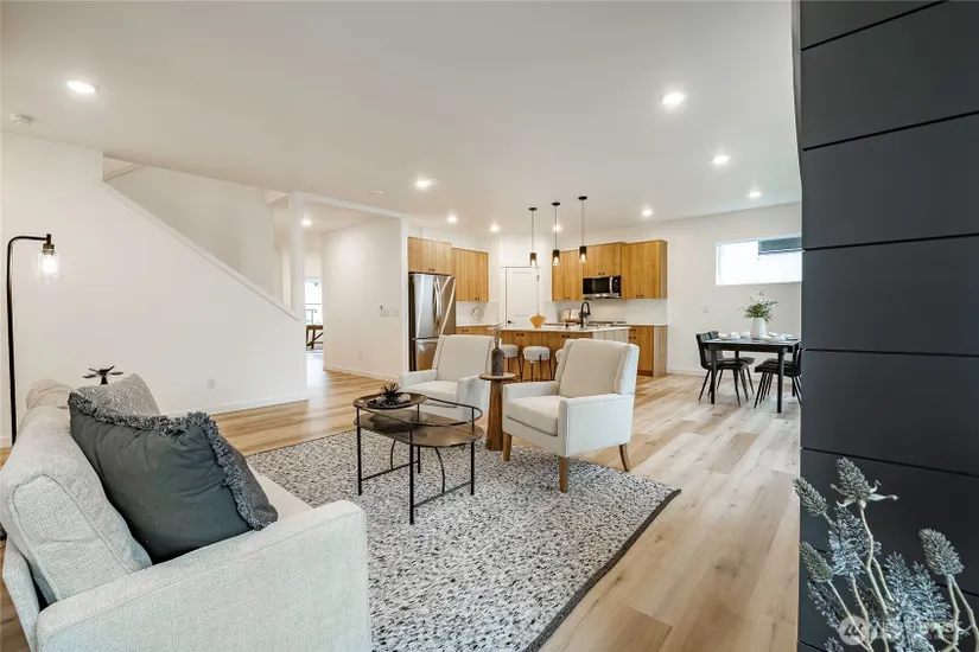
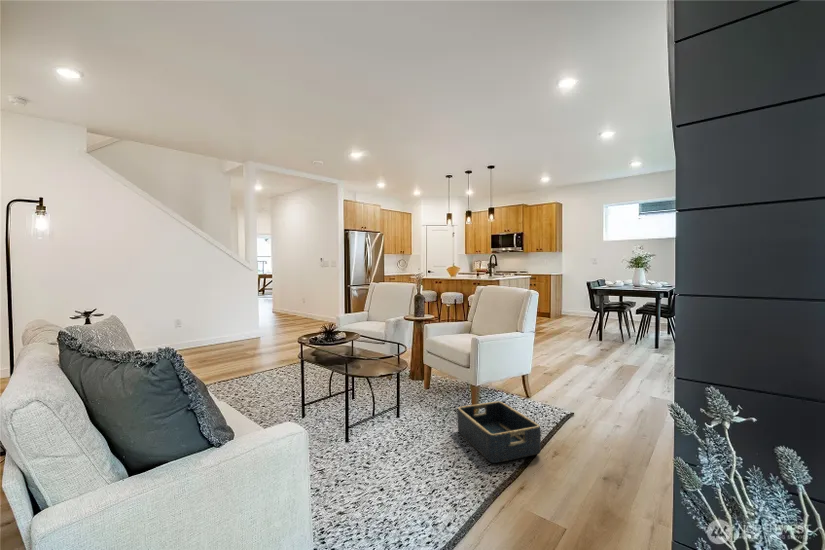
+ basket [456,400,542,464]
